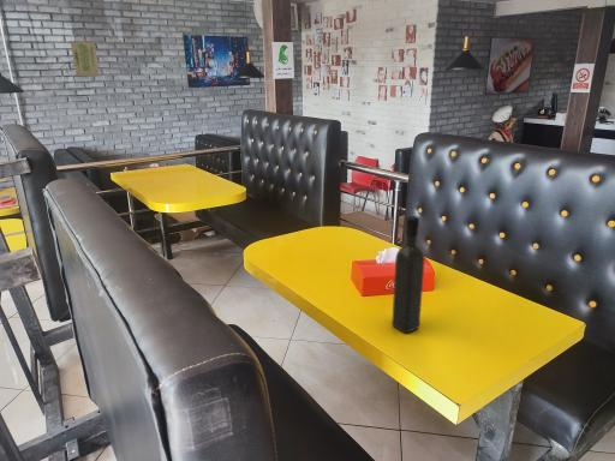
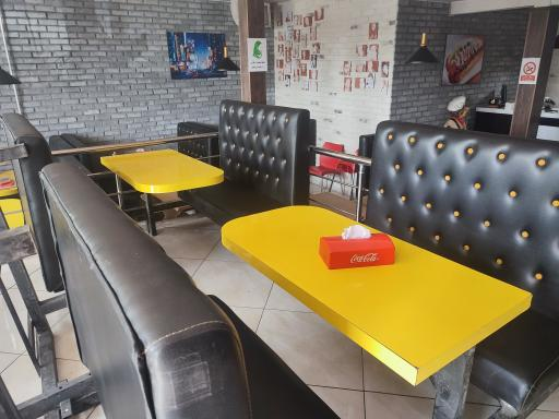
- wall art [70,41,101,77]
- wine bottle [390,215,425,334]
